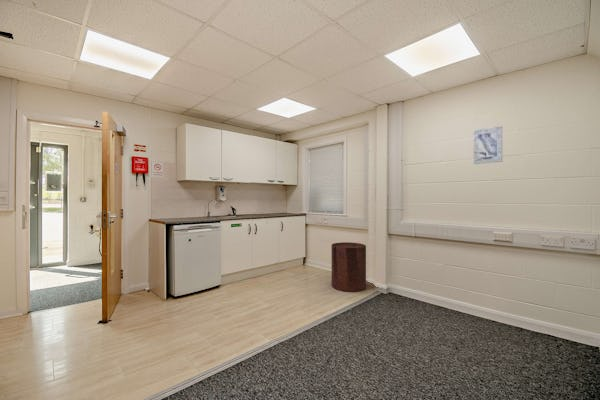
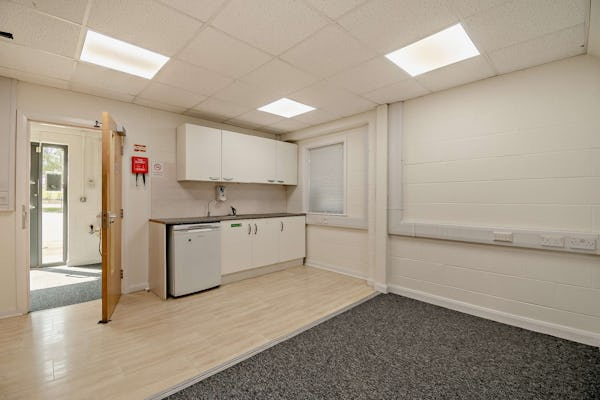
- wall art [473,125,503,165]
- trash can [331,241,367,293]
